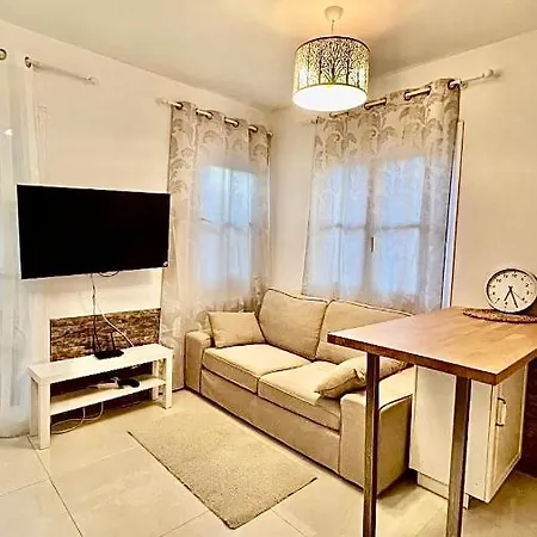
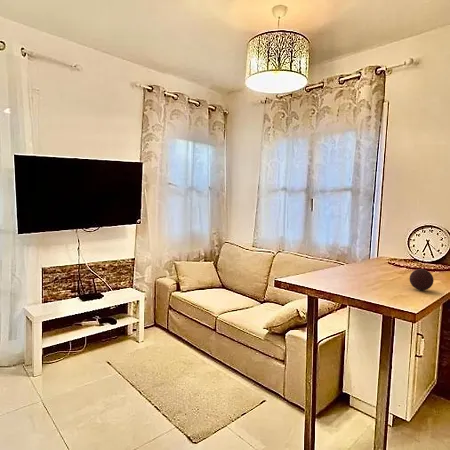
+ decorative ball [409,268,435,291]
